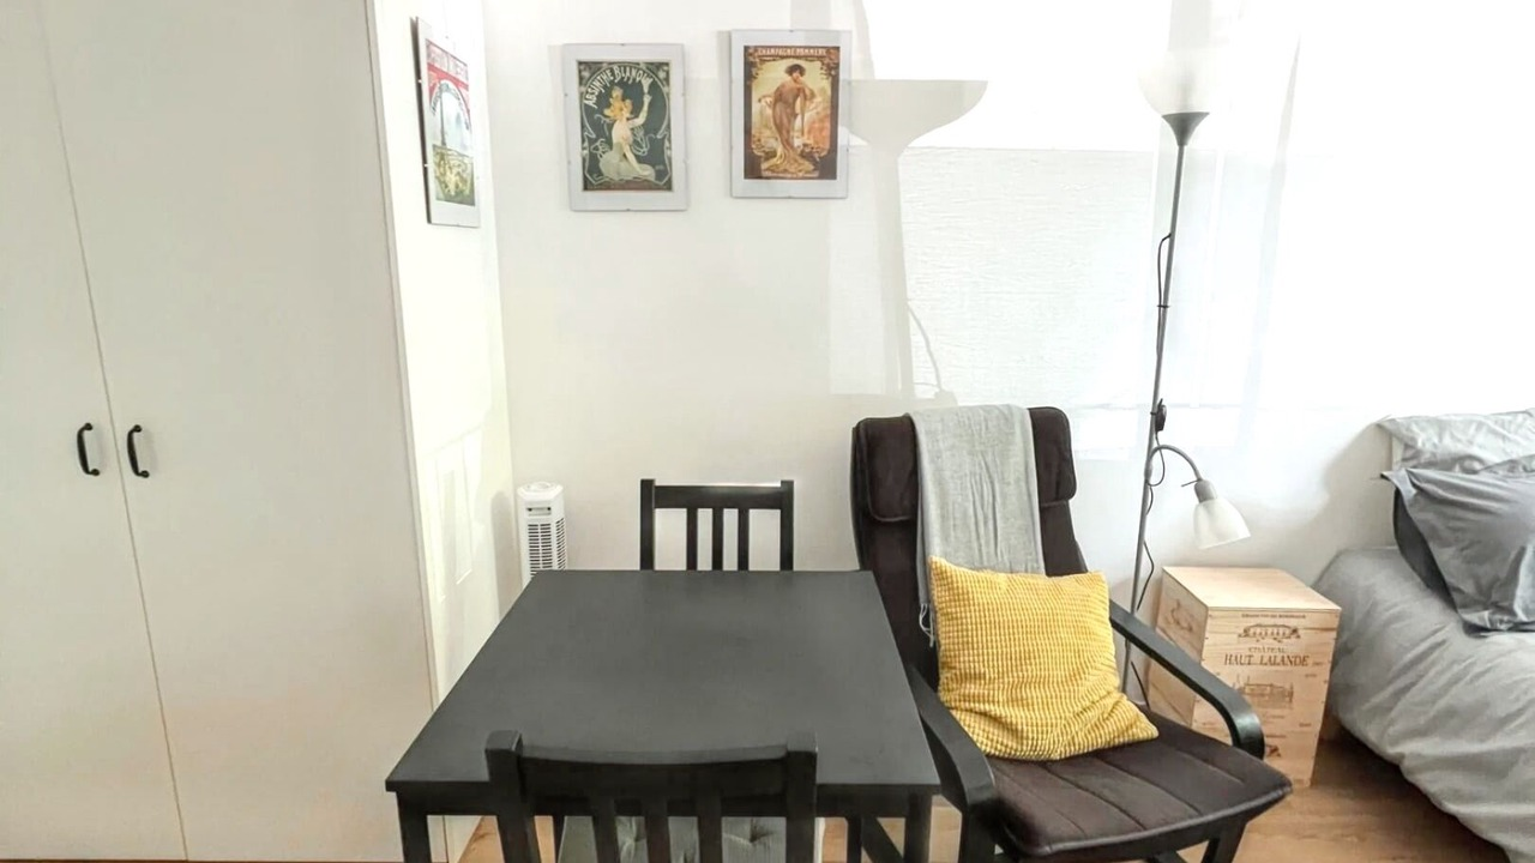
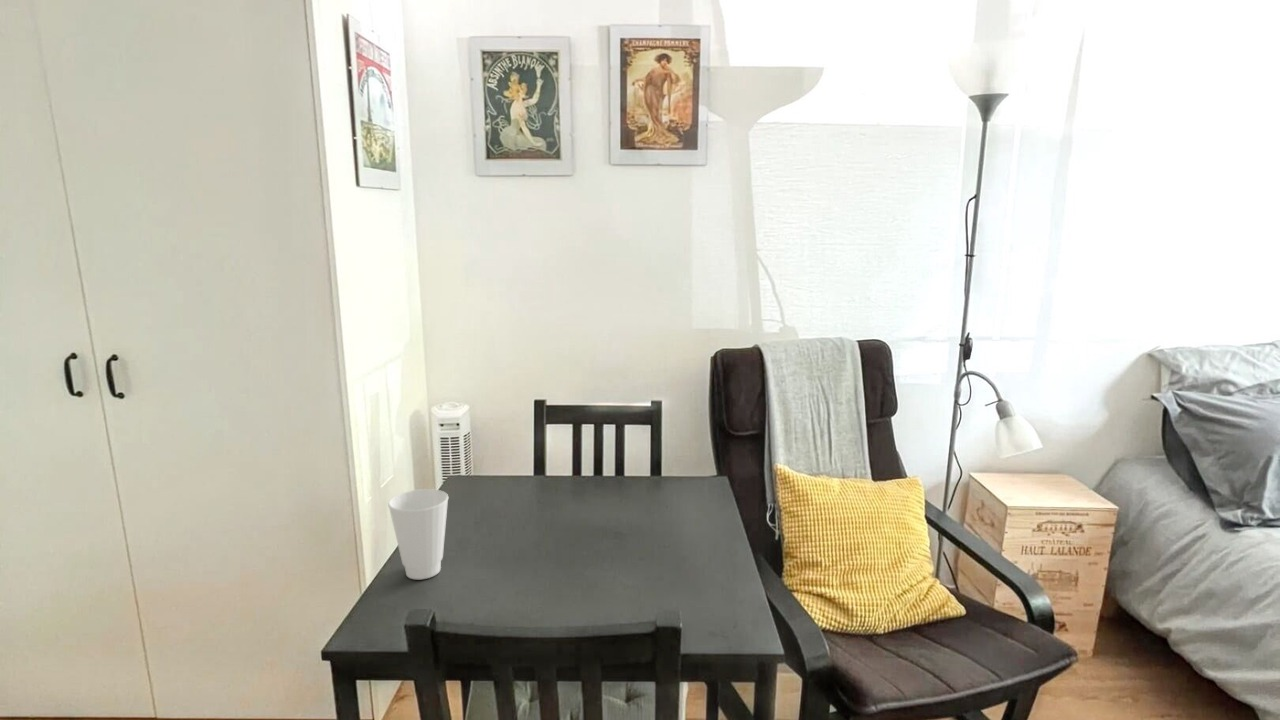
+ cup [387,488,449,580]
